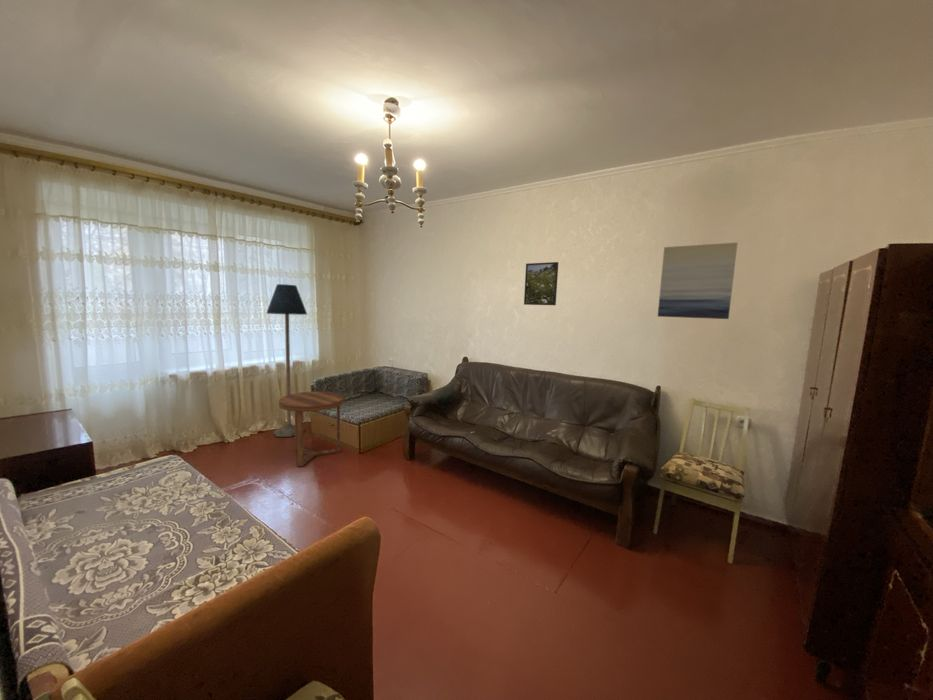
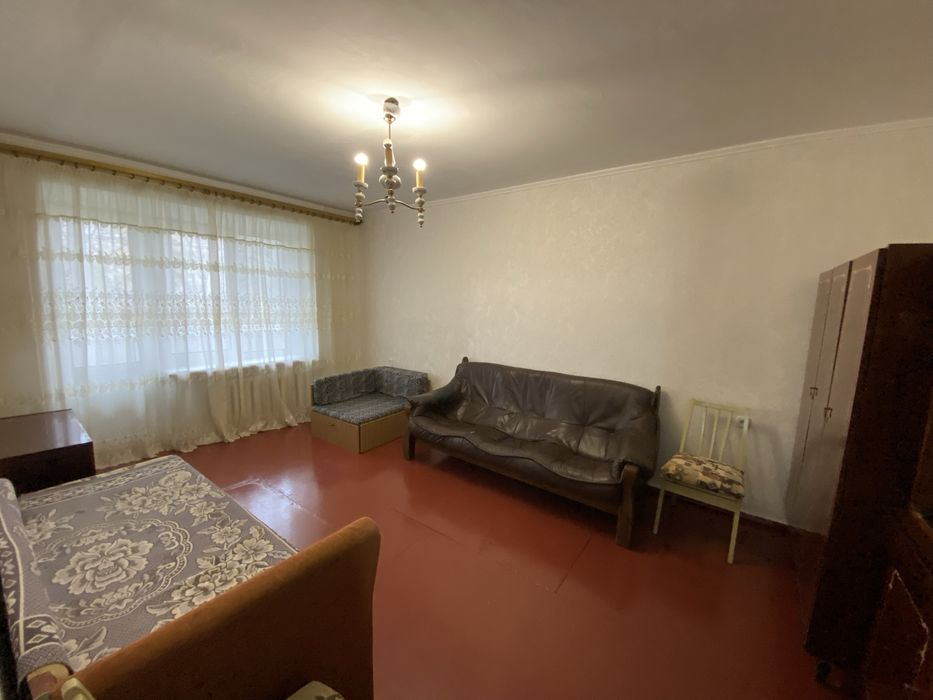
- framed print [523,261,559,306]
- side table [278,390,345,467]
- floor lamp [266,283,308,438]
- wall art [657,242,738,320]
